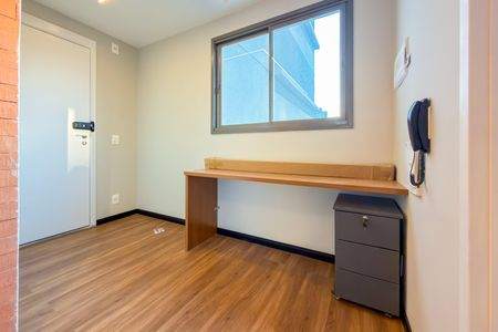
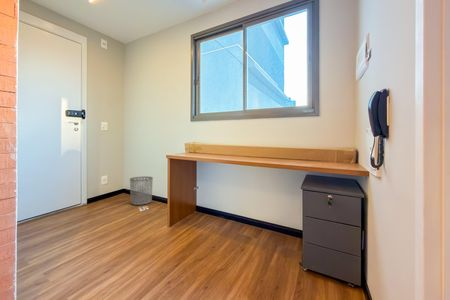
+ waste bin [129,176,154,206]
